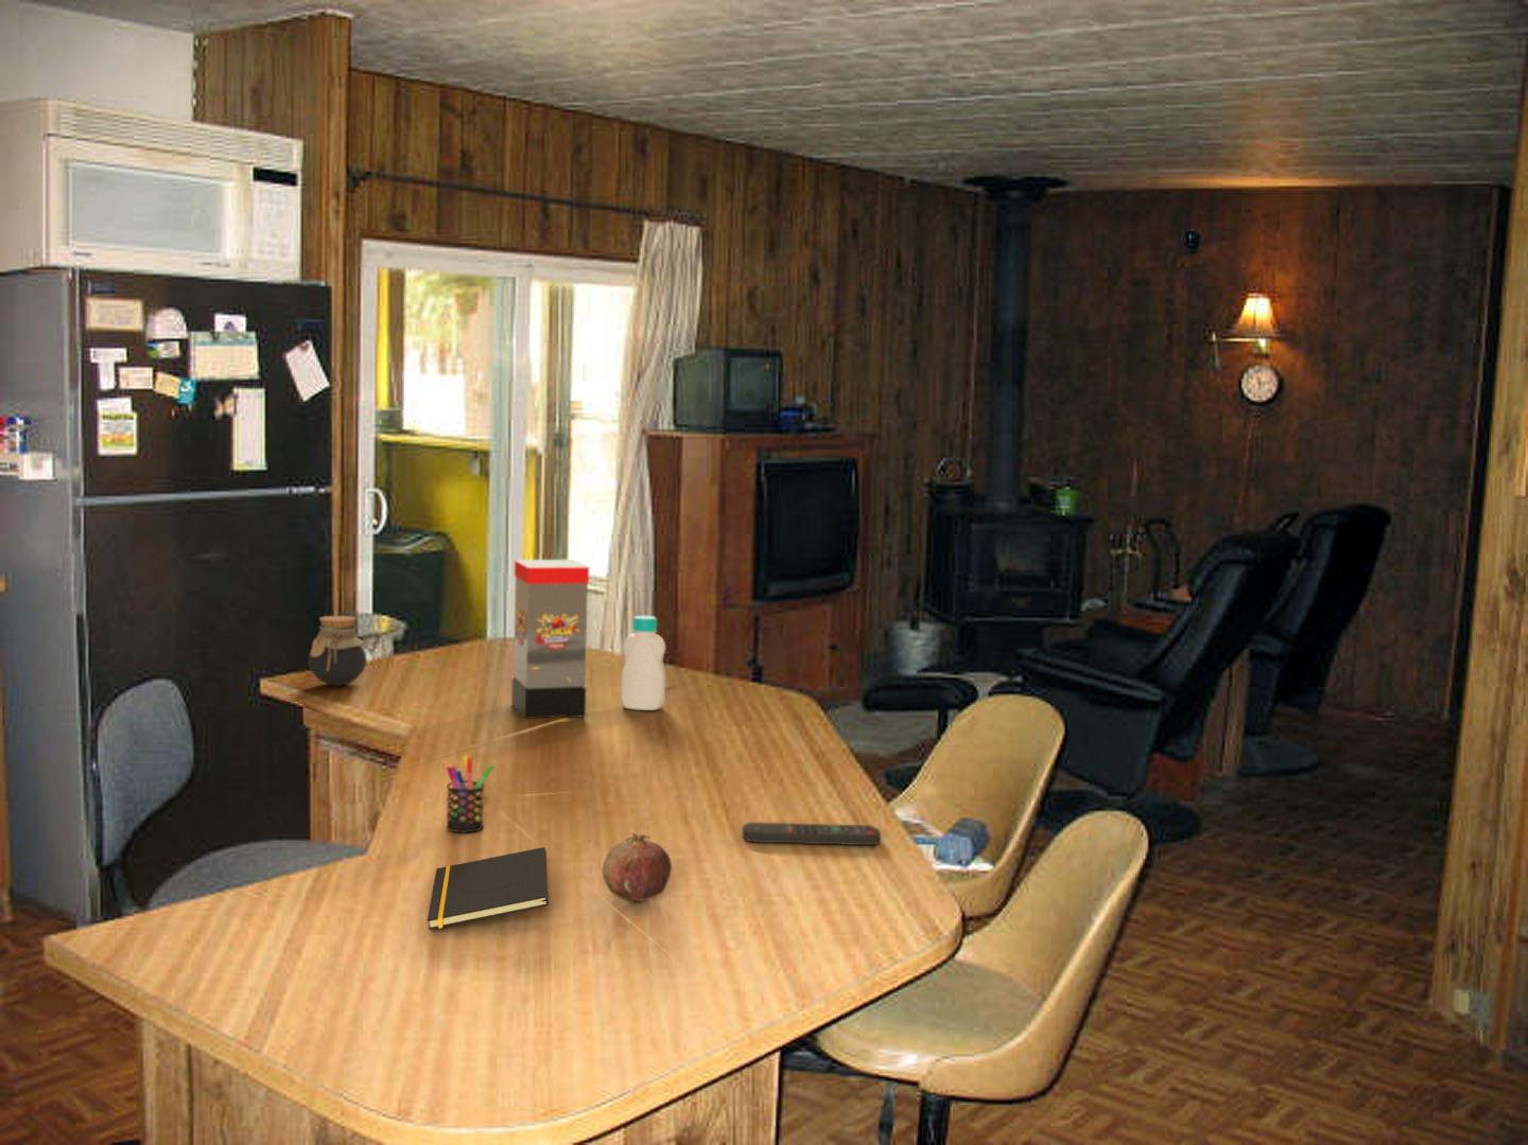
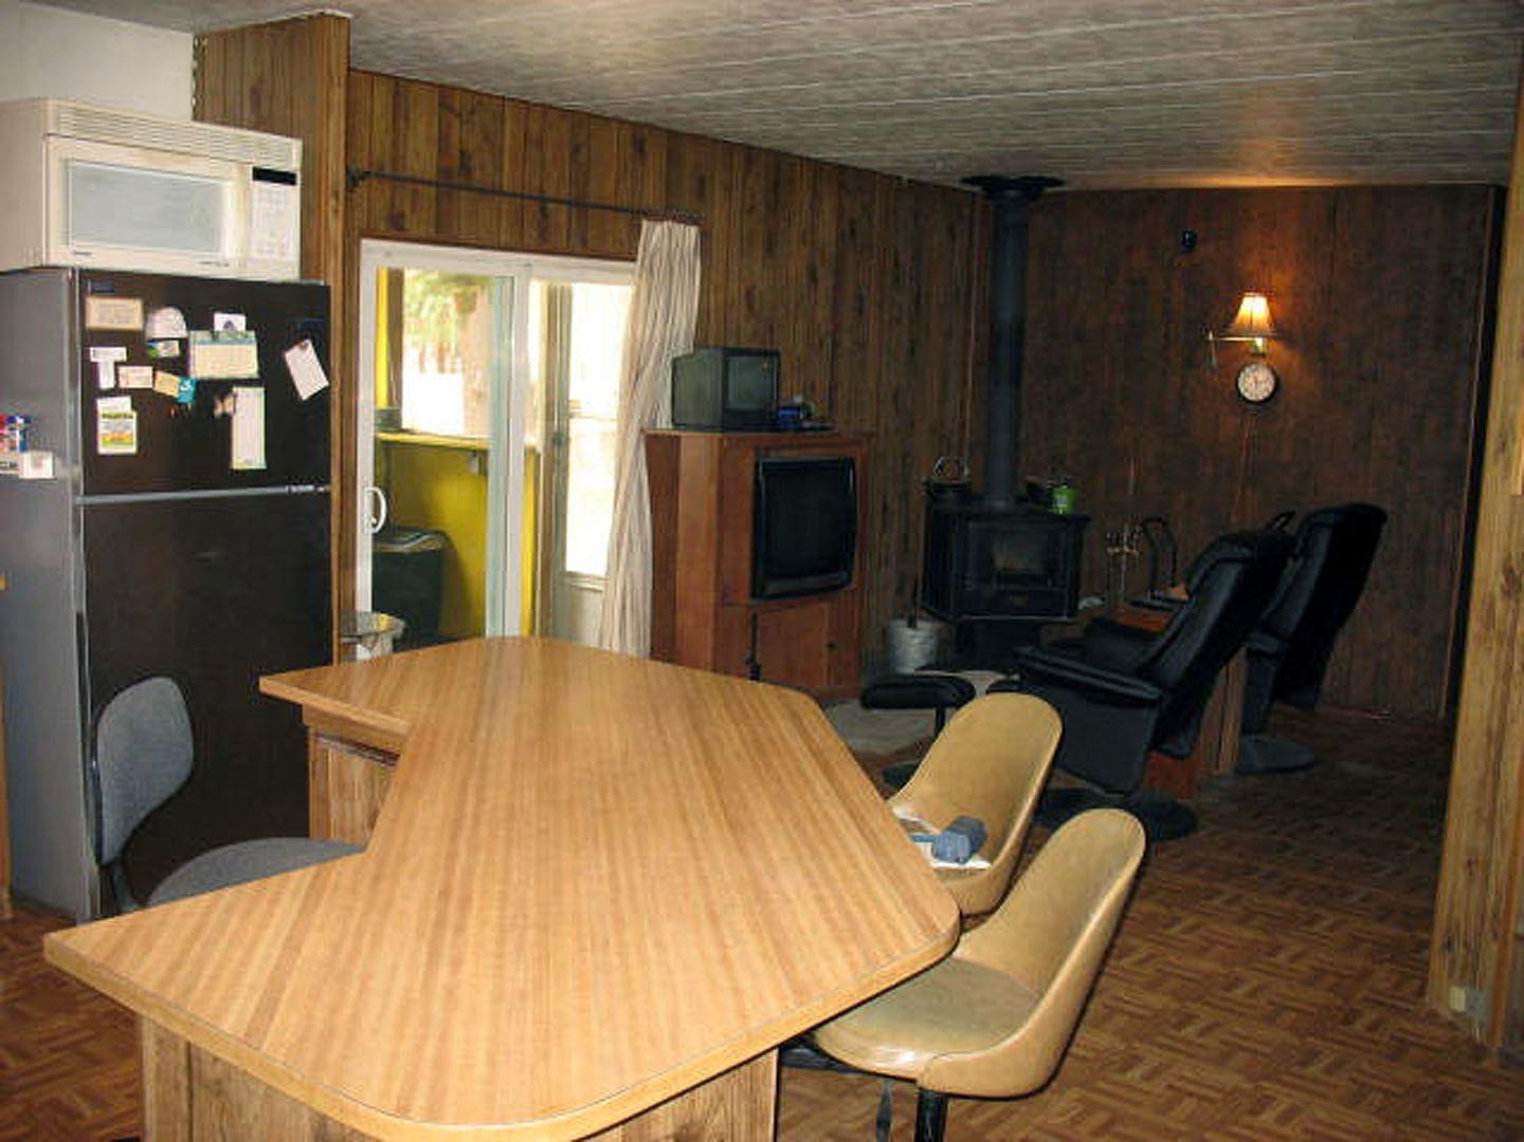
- fruit [602,832,673,902]
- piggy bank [510,559,590,720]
- notepad [427,846,550,931]
- pen holder [445,755,496,833]
- jar [307,615,368,687]
- remote control [741,821,882,846]
- bottle [620,615,667,711]
